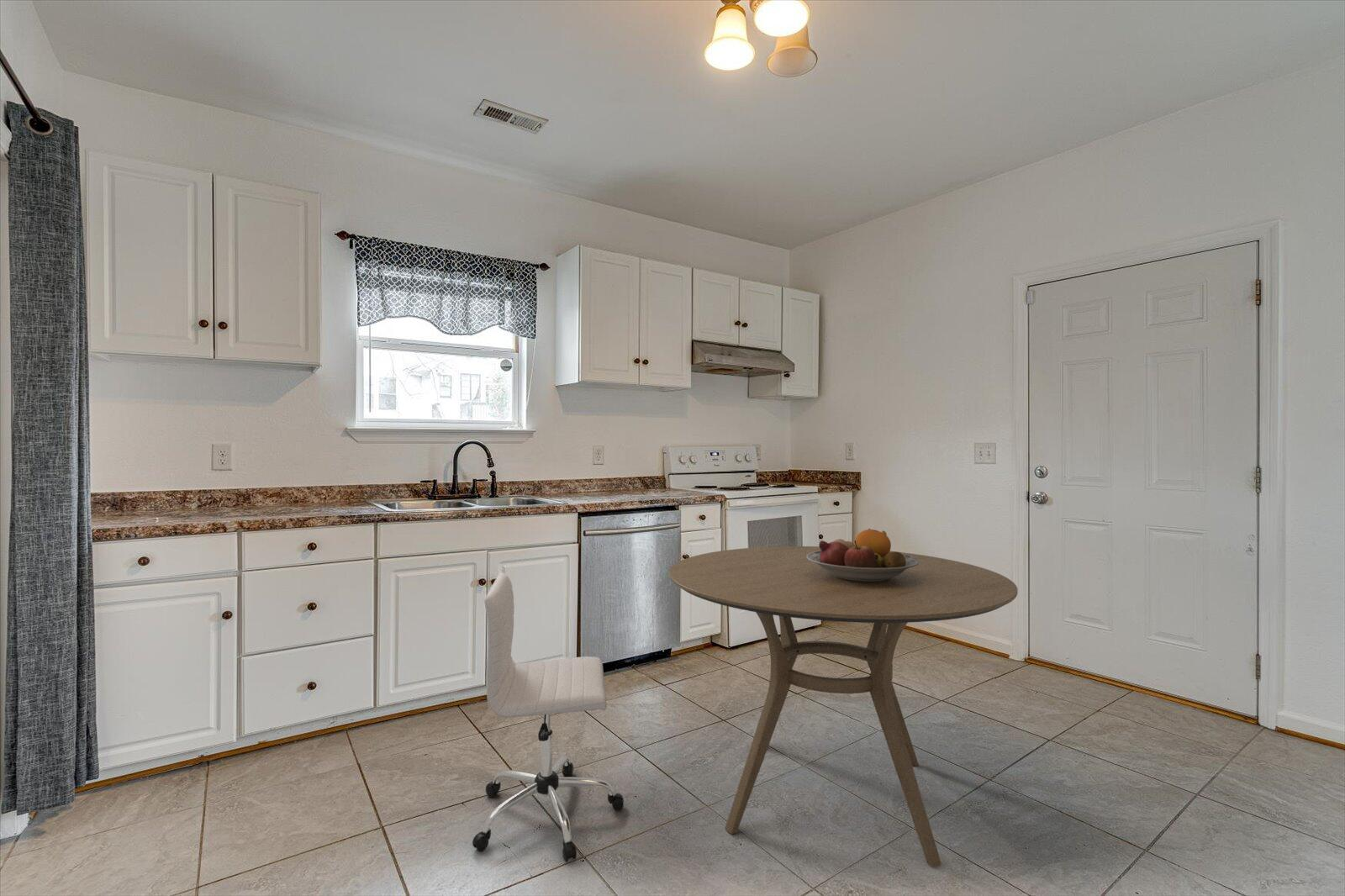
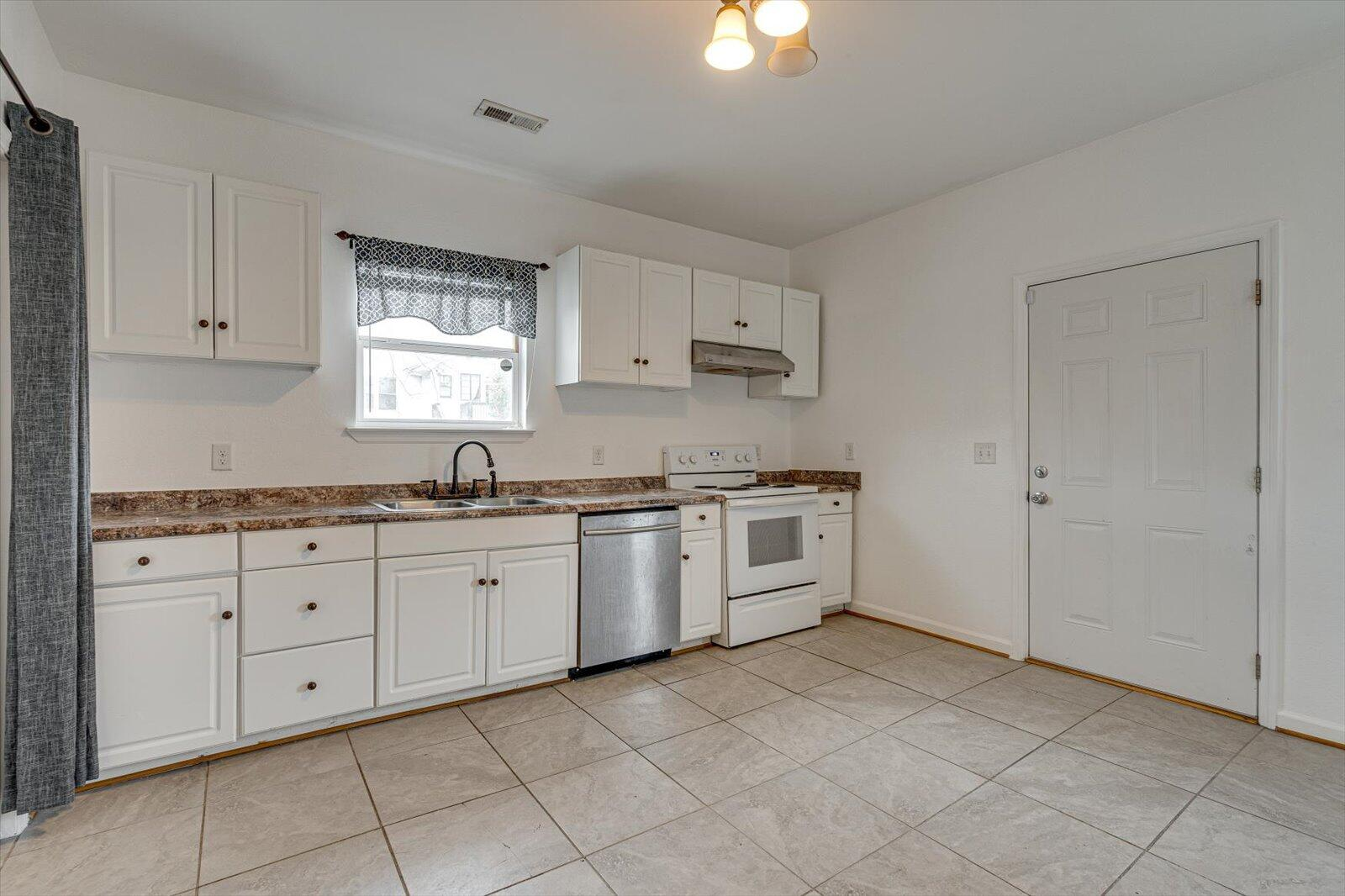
- chair [472,572,625,863]
- dining table [668,546,1019,868]
- fruit bowl [807,528,920,582]
